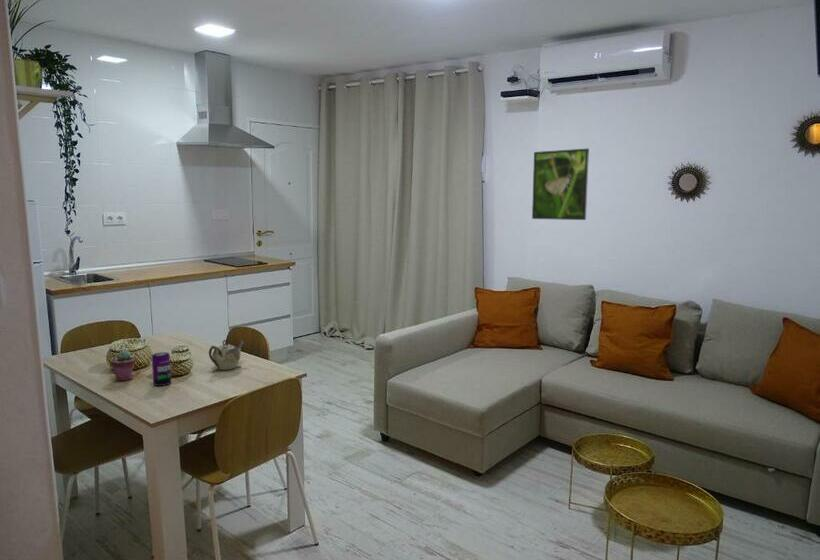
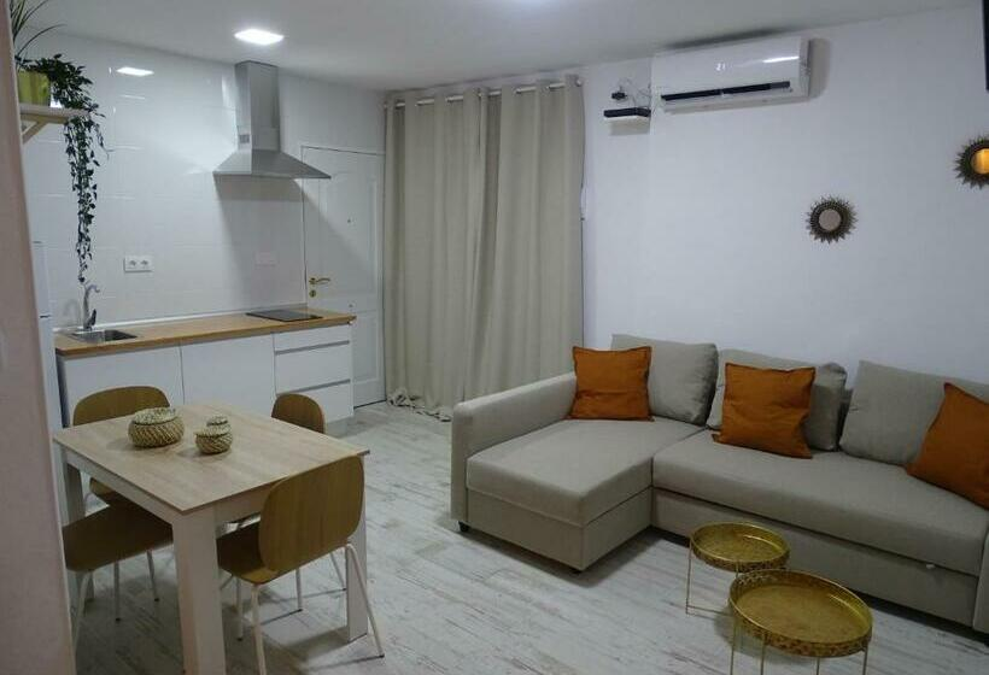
- potted succulent [110,349,136,382]
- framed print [531,147,590,221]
- beverage can [151,351,172,387]
- teapot [208,339,246,371]
